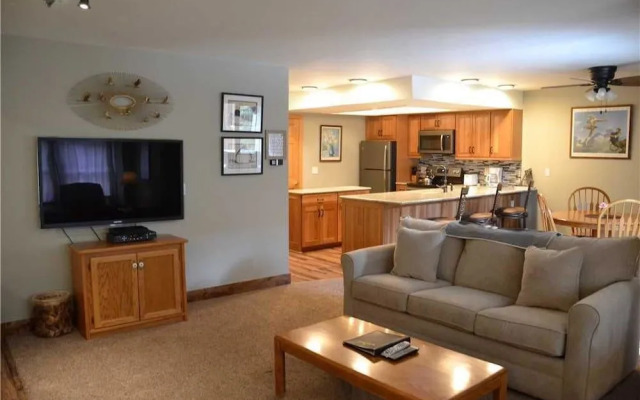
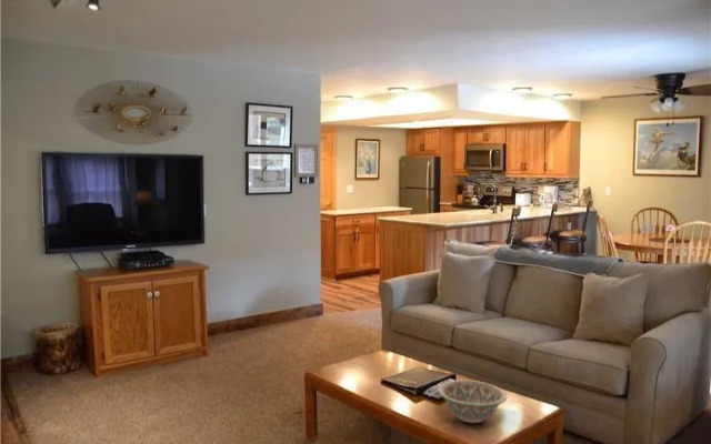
+ decorative bowl [437,380,508,424]
